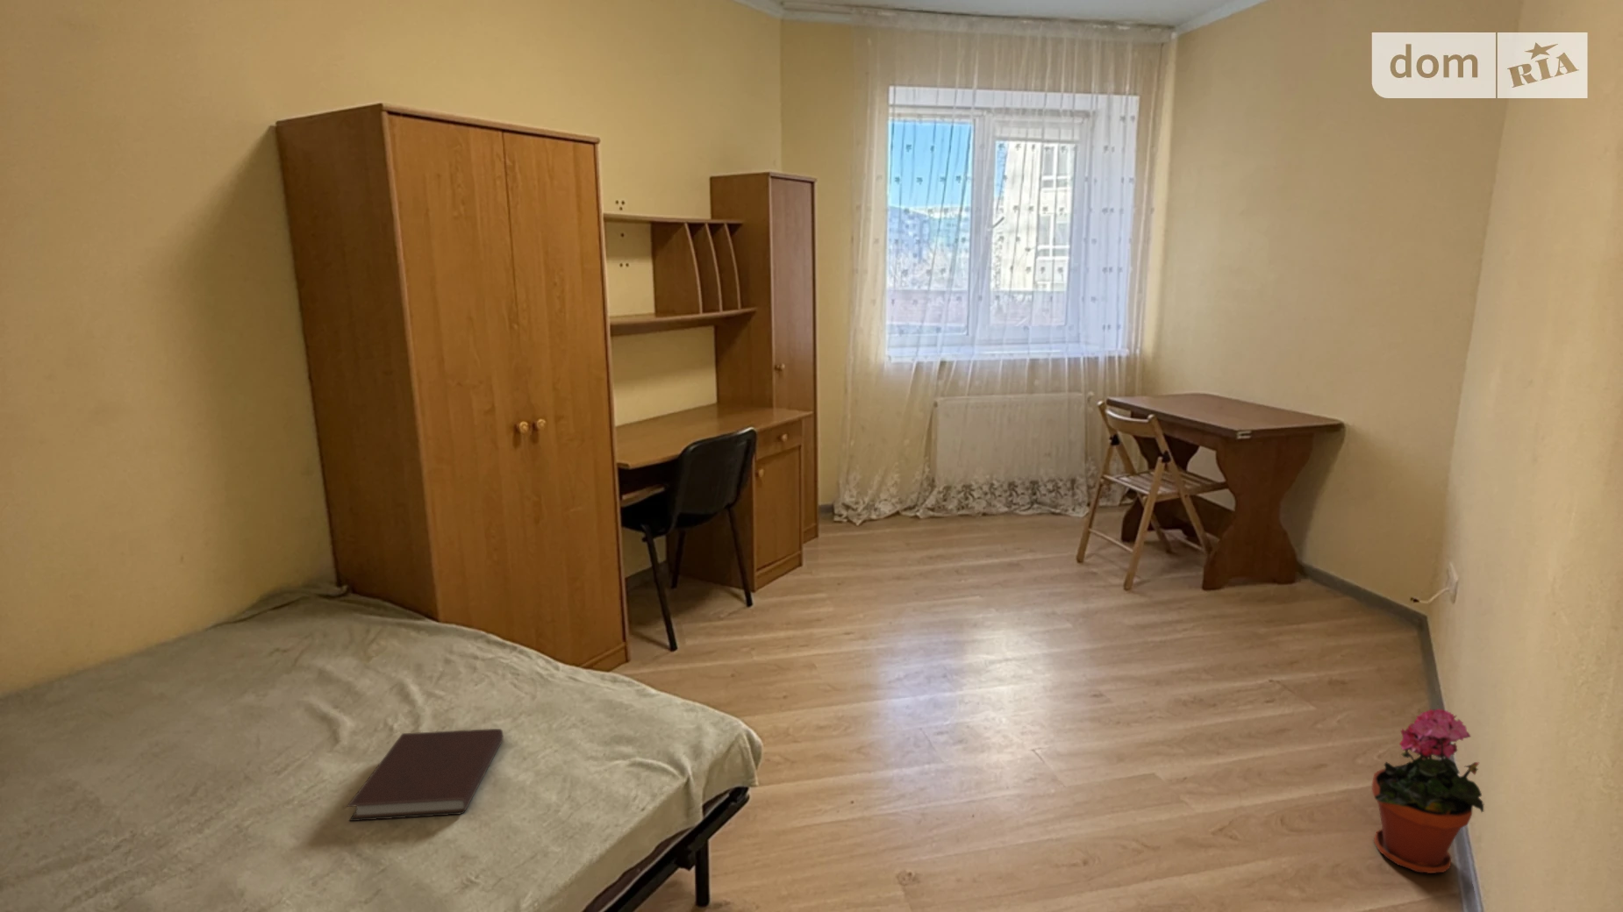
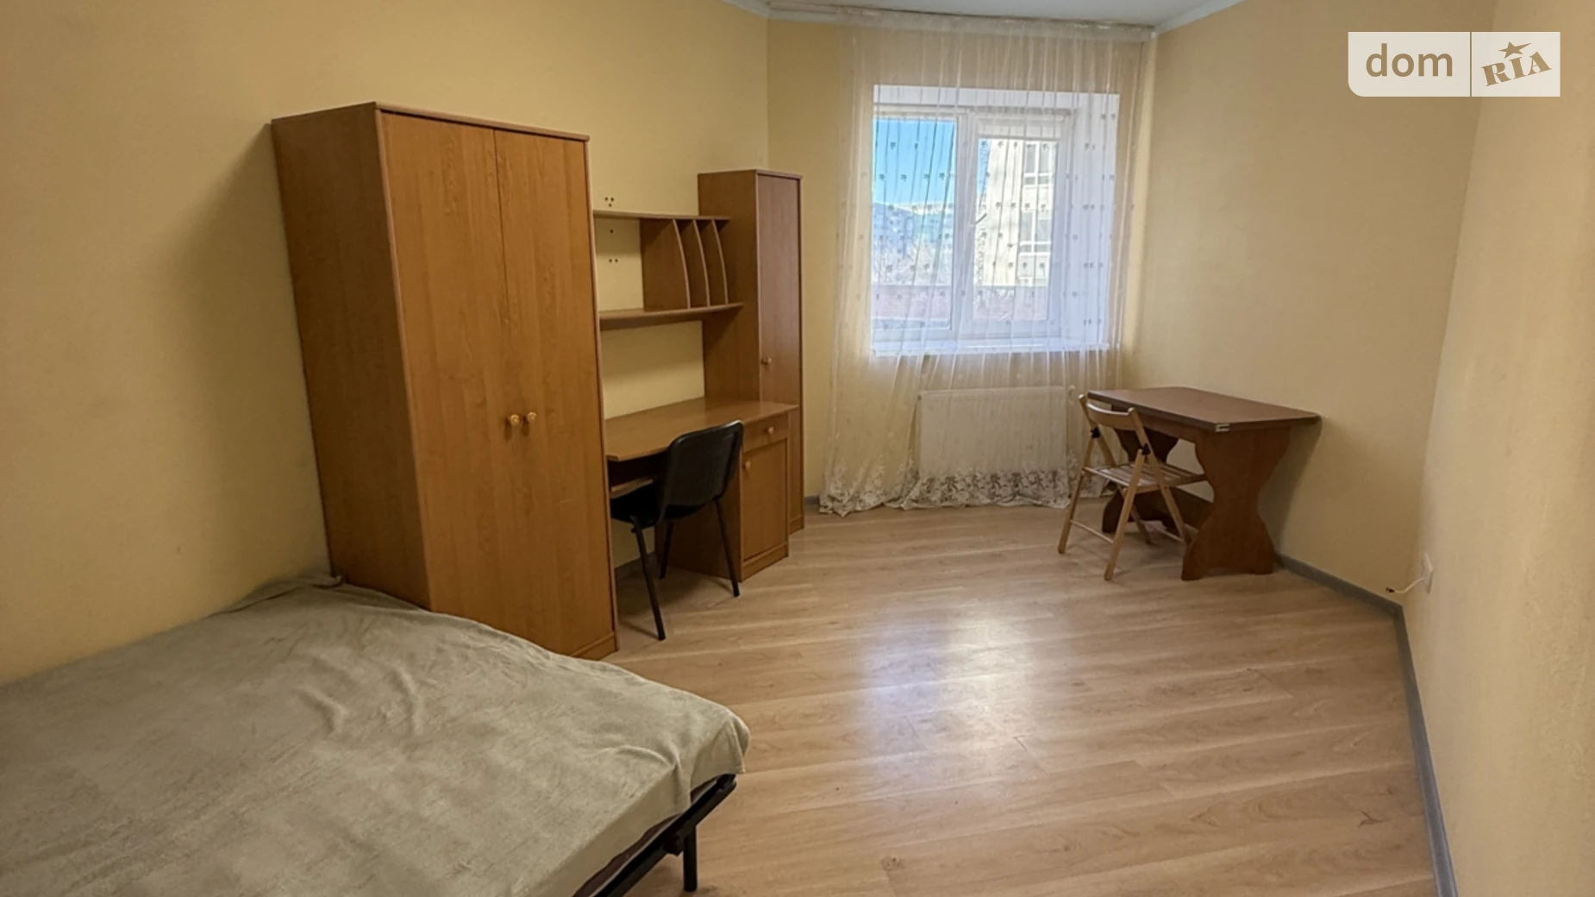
- notebook [346,728,504,822]
- potted plant [1371,708,1485,874]
